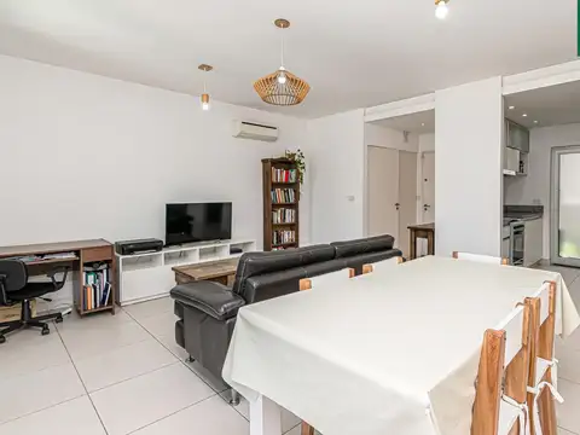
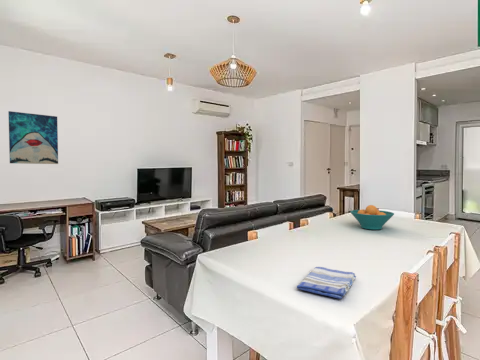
+ fruit bowl [349,204,395,231]
+ wall art [7,110,59,165]
+ dish towel [296,266,357,300]
